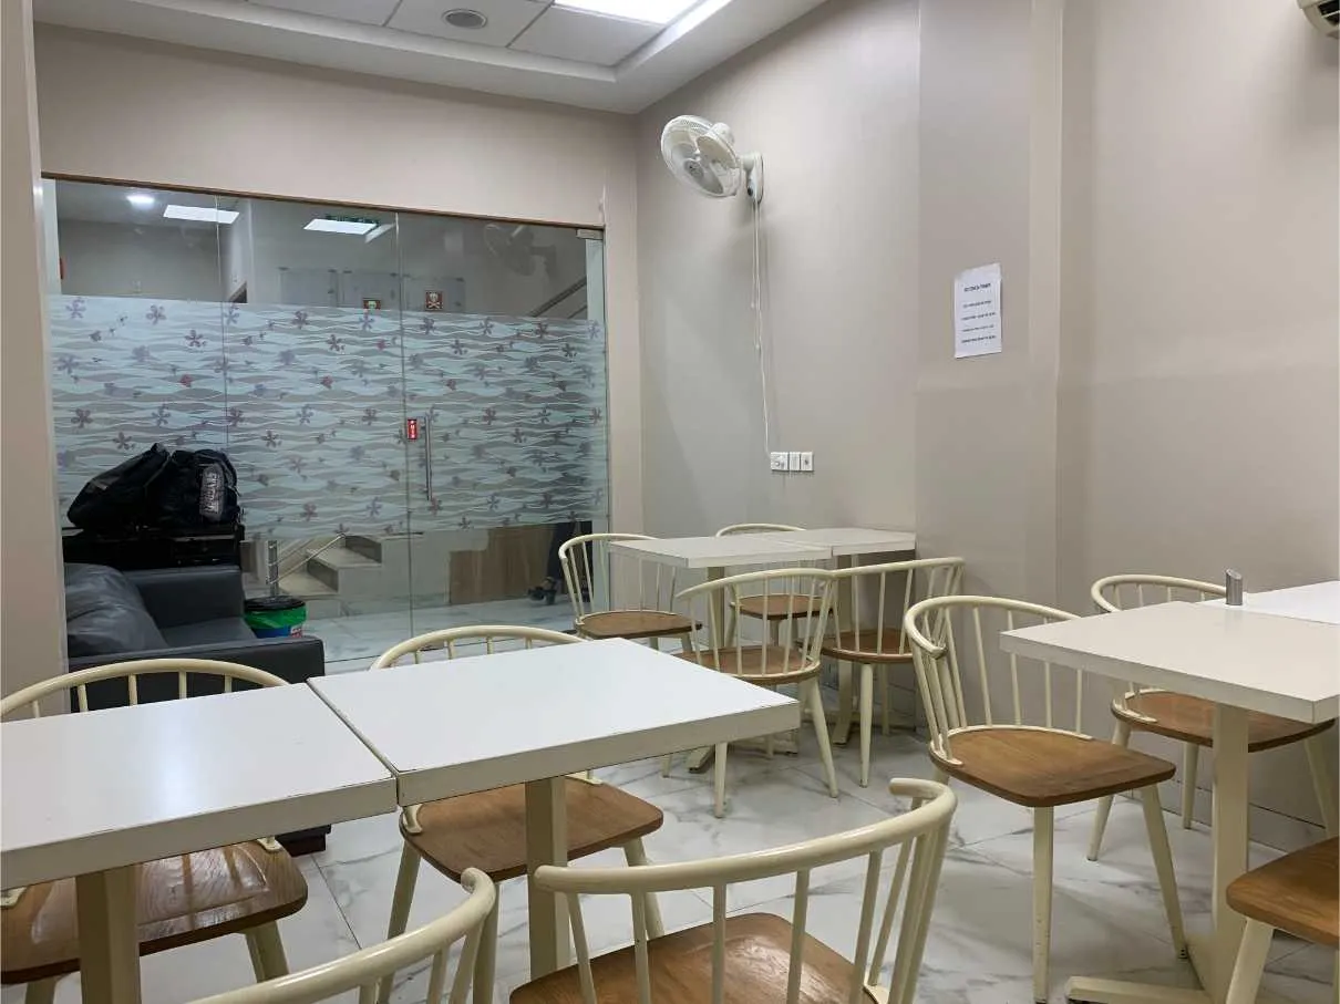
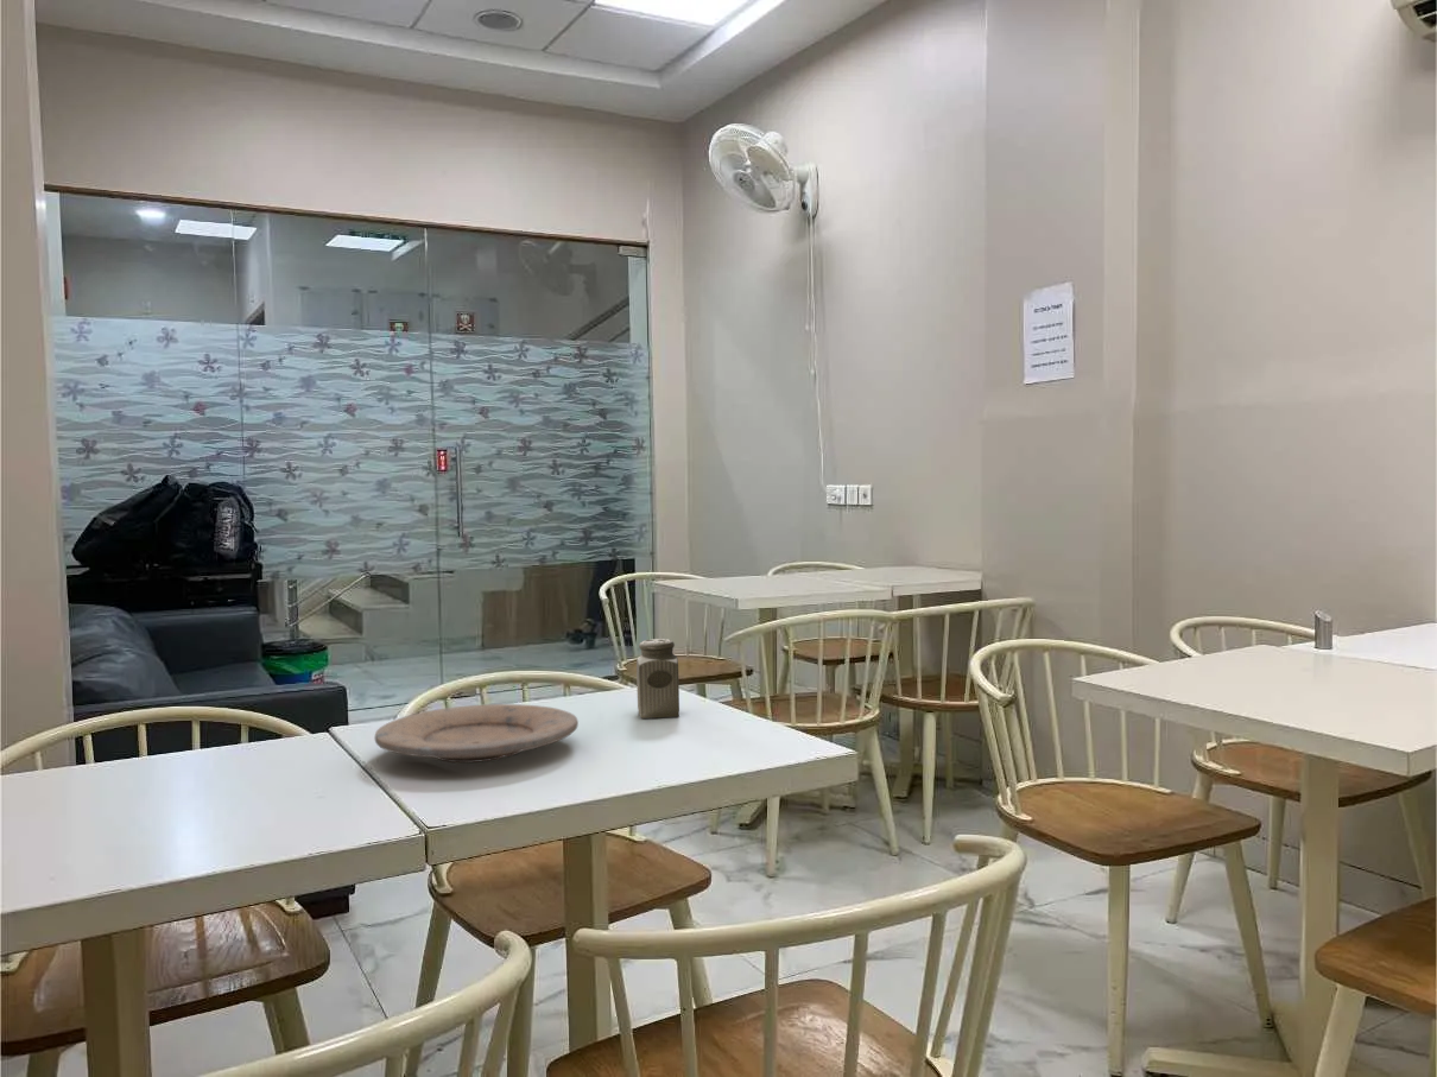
+ salt shaker [635,638,680,720]
+ plate [374,703,580,764]
